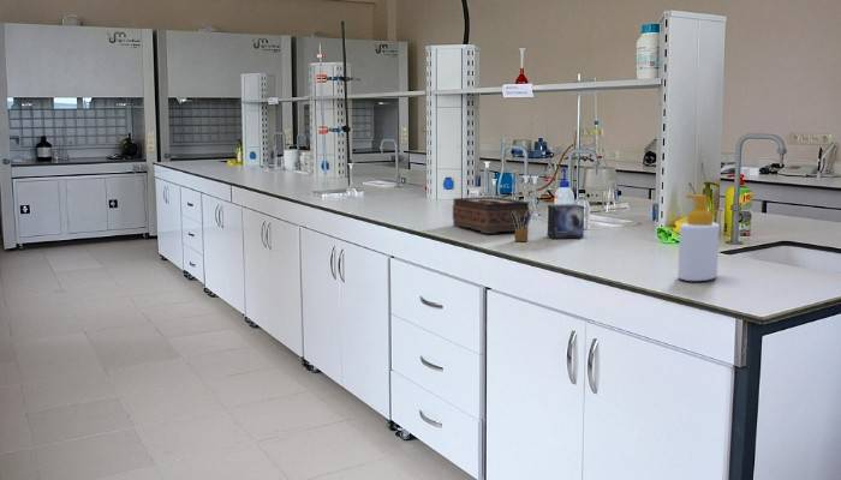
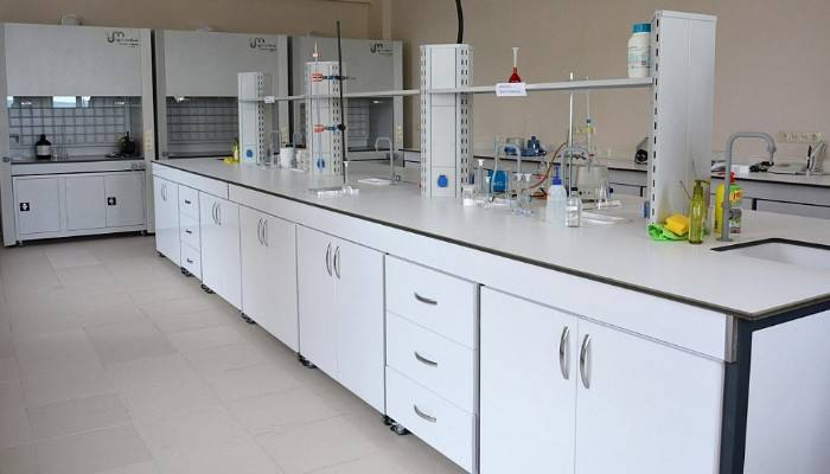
- tissue box [452,196,531,235]
- soap bottle [676,193,721,282]
- pencil box [512,209,535,242]
- small box [545,203,585,239]
